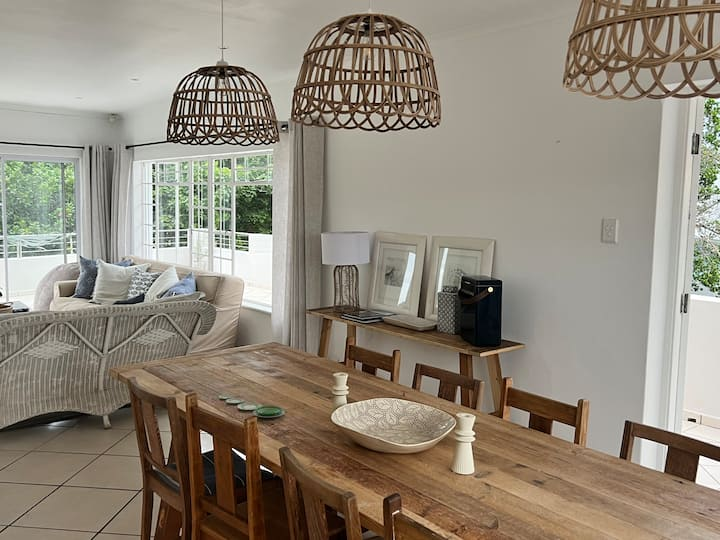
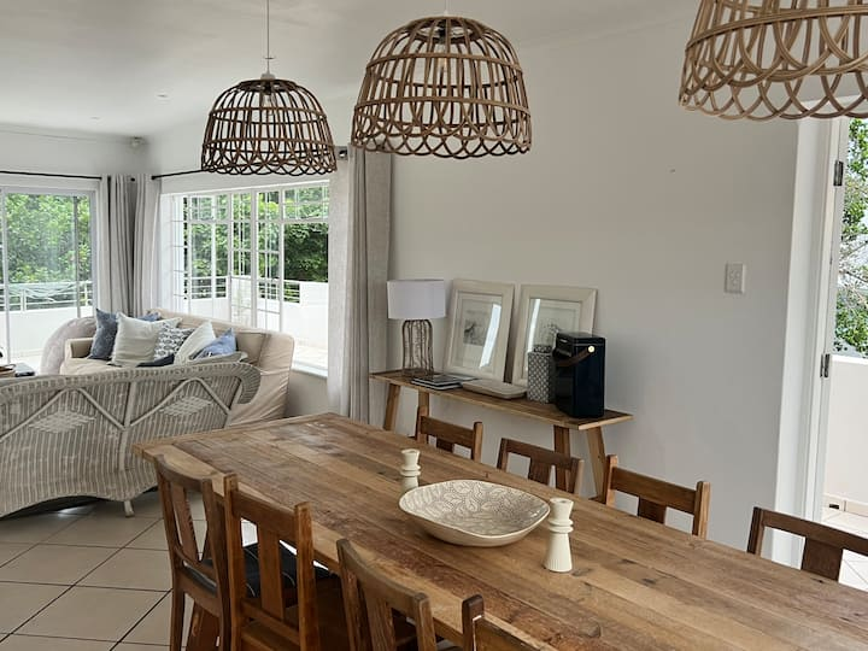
- plate [218,394,285,418]
